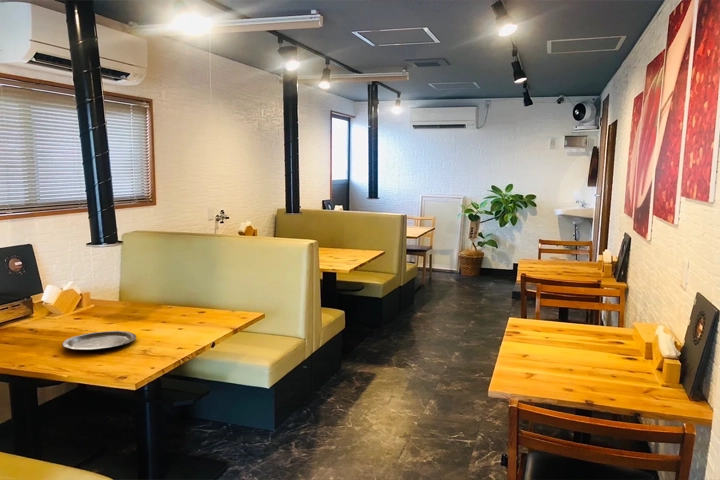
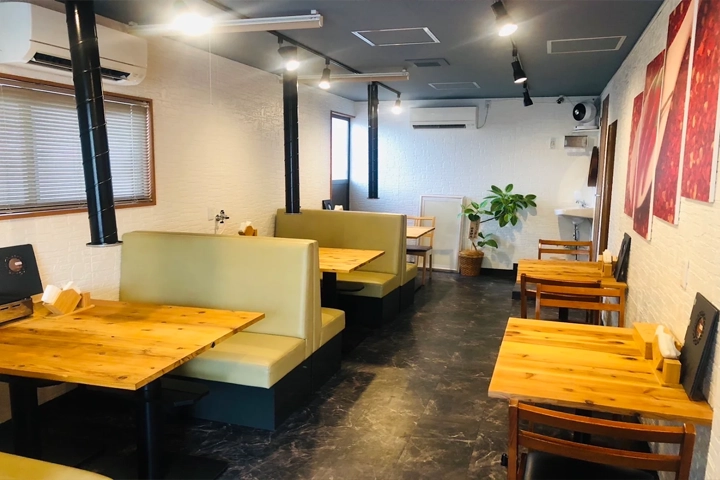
- plate [61,330,137,352]
